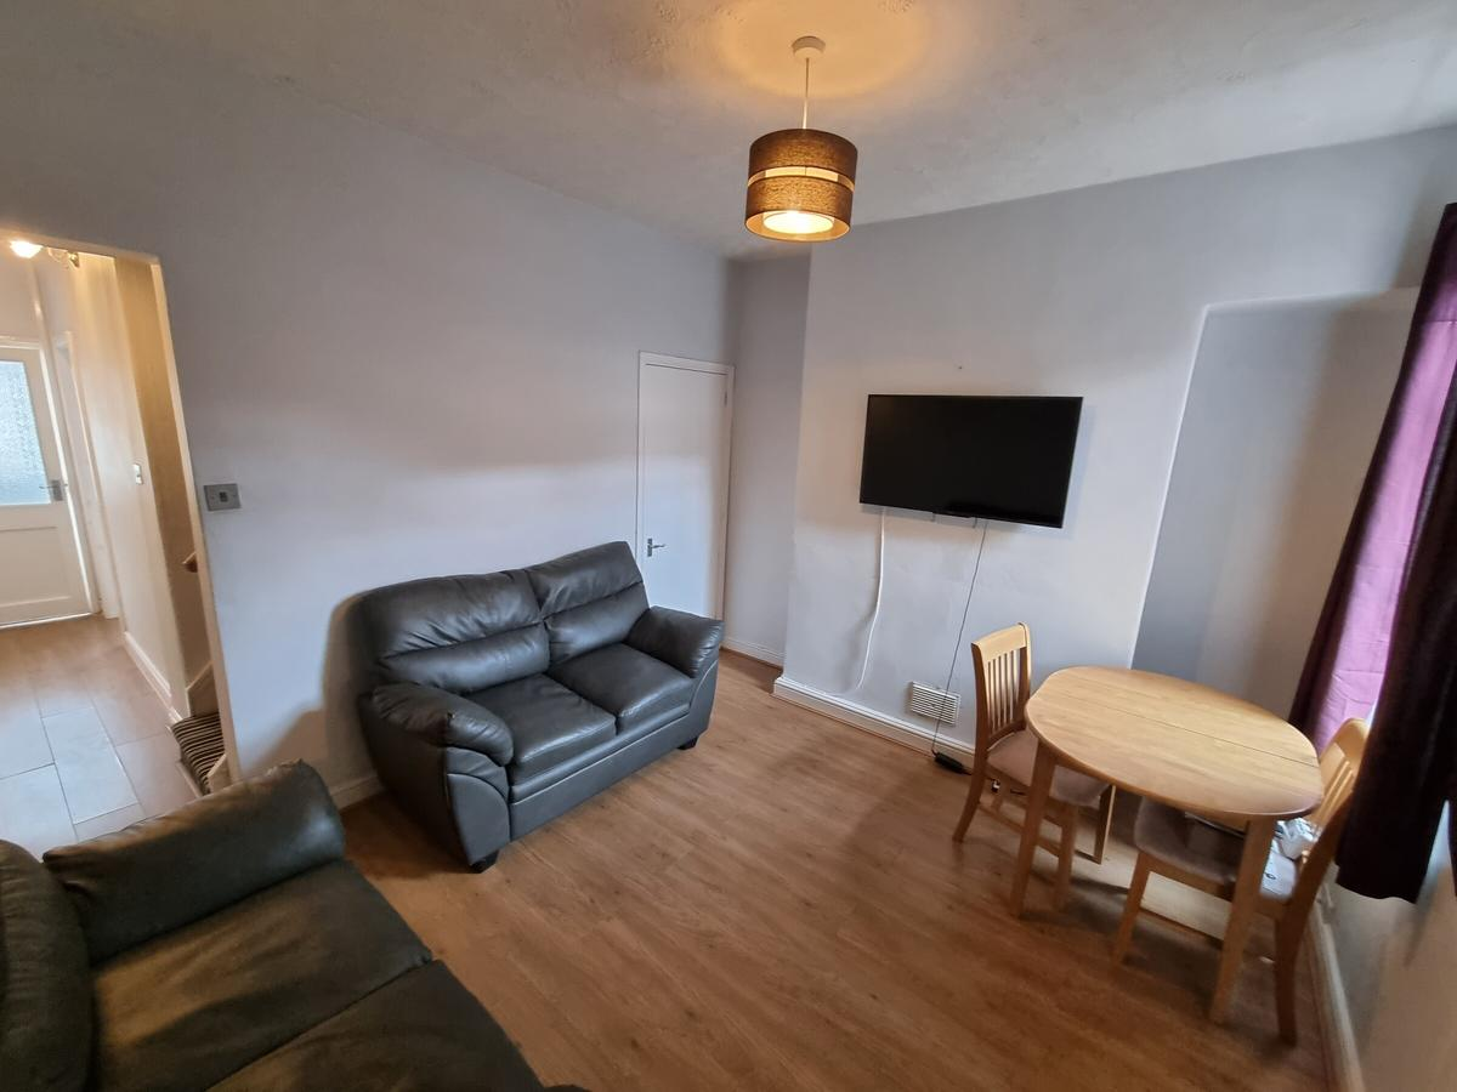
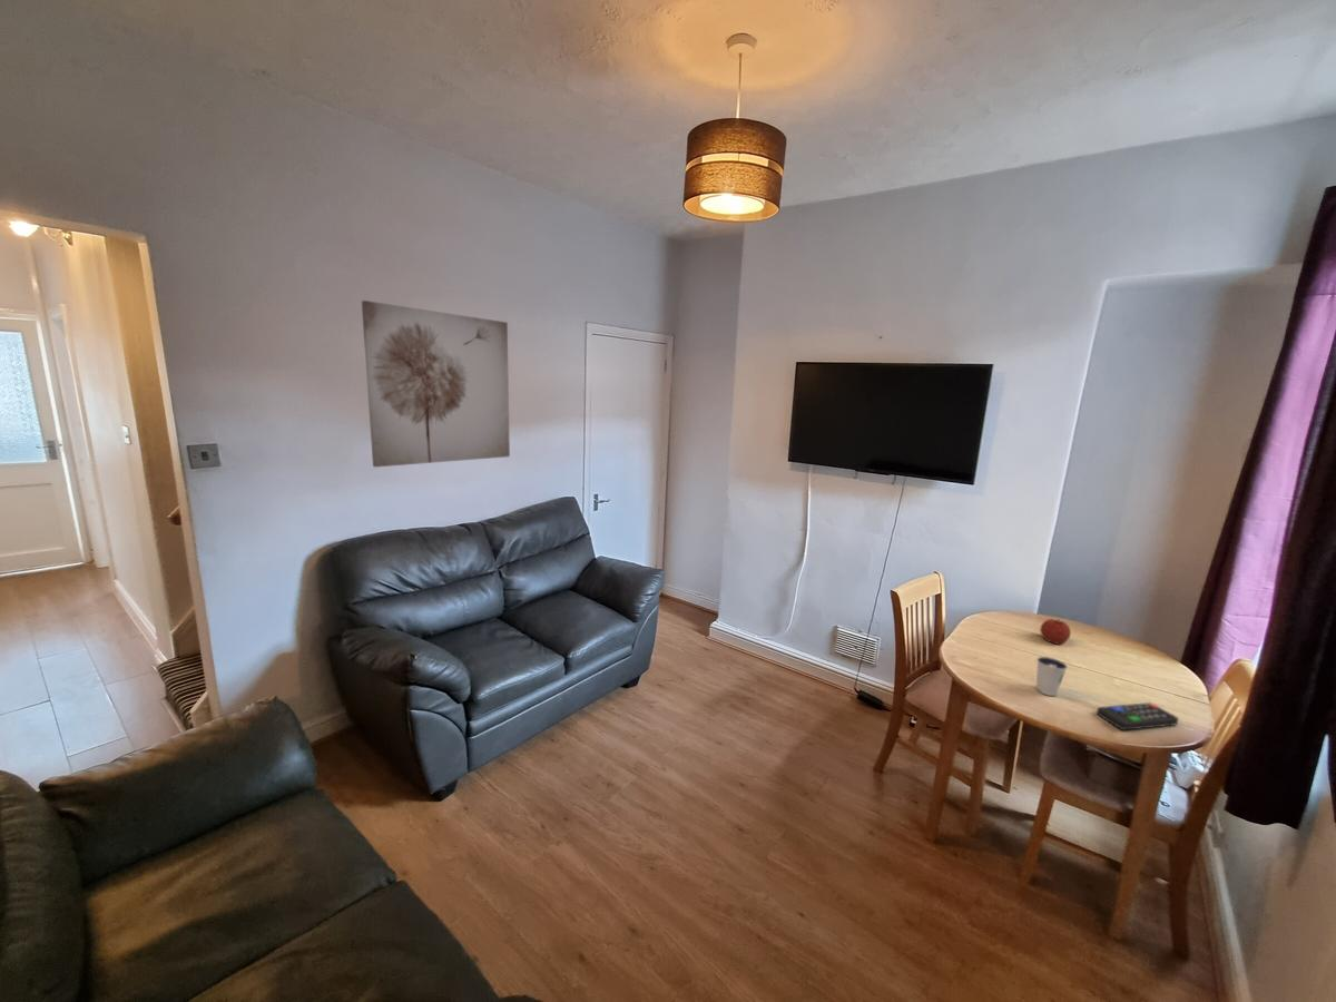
+ dixie cup [1035,656,1069,697]
+ remote control [1096,701,1180,731]
+ wall art [361,299,511,469]
+ fruit [1039,618,1072,646]
